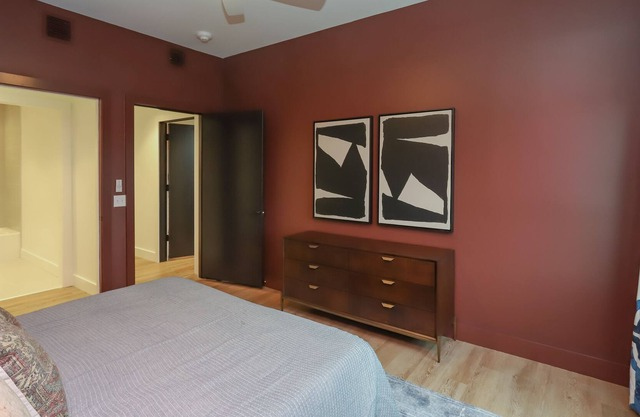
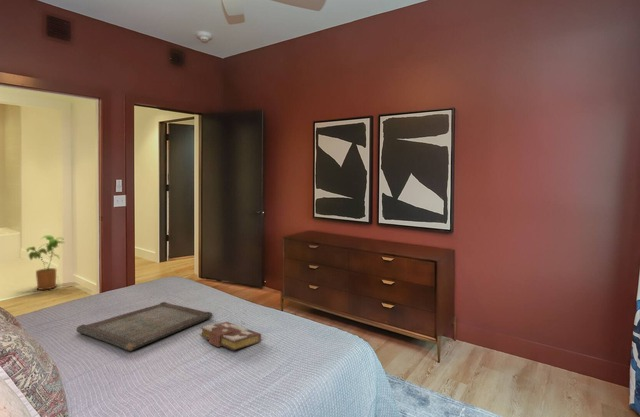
+ house plant [25,234,65,291]
+ book [199,321,262,351]
+ serving tray [75,301,214,352]
